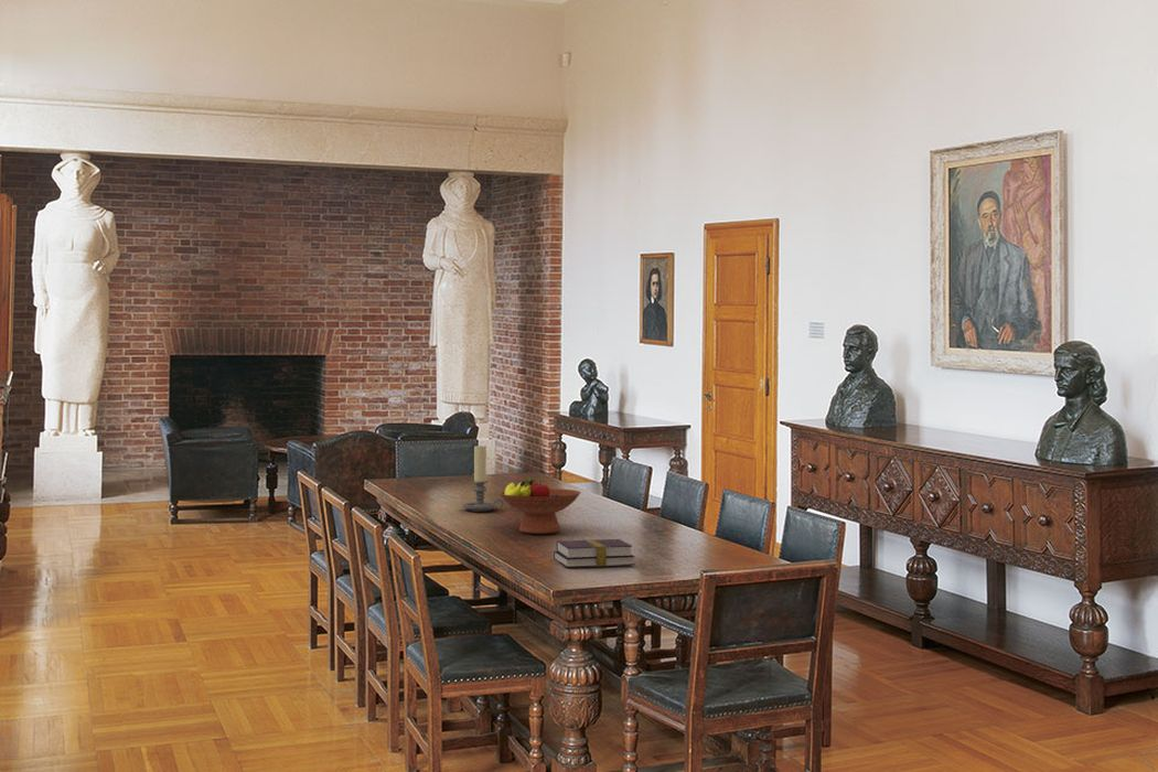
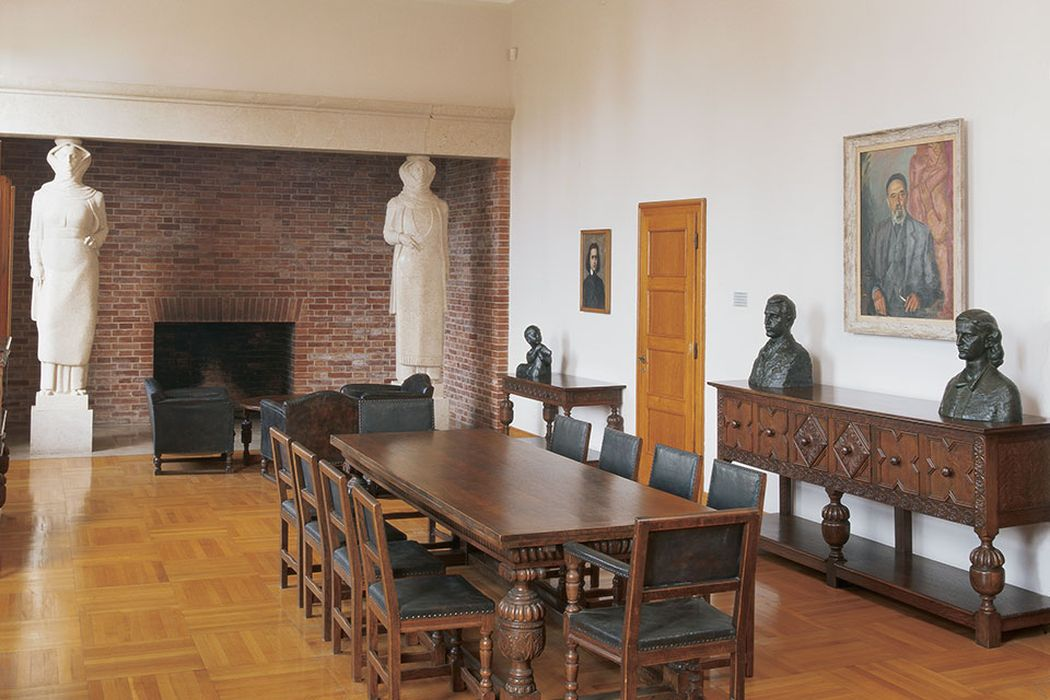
- candle holder [462,443,504,513]
- fruit bowl [497,478,582,535]
- book [553,538,636,568]
